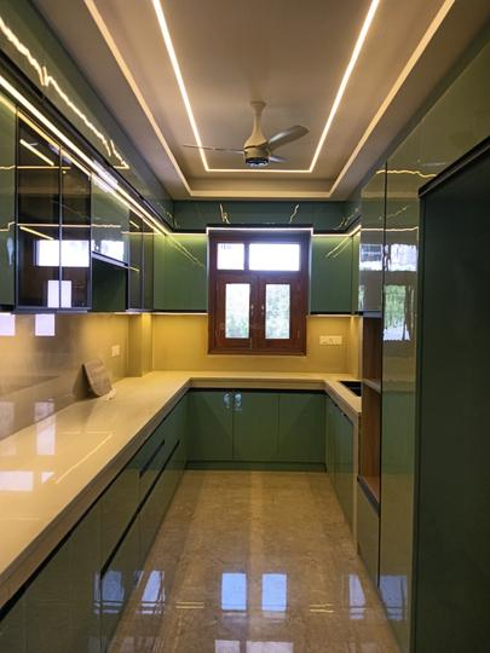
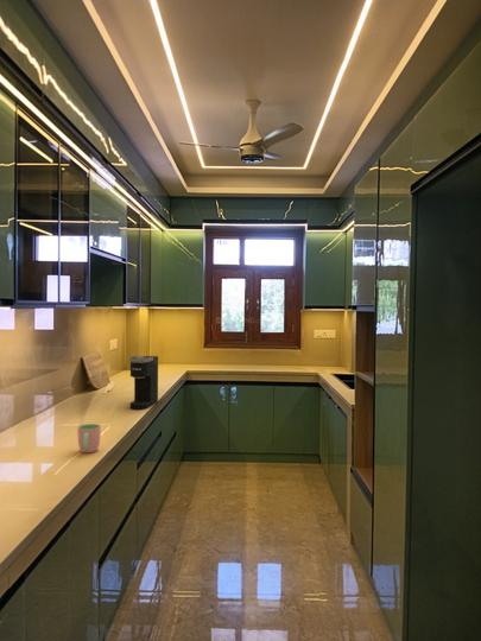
+ coffee maker [128,355,159,411]
+ cup [76,423,102,453]
